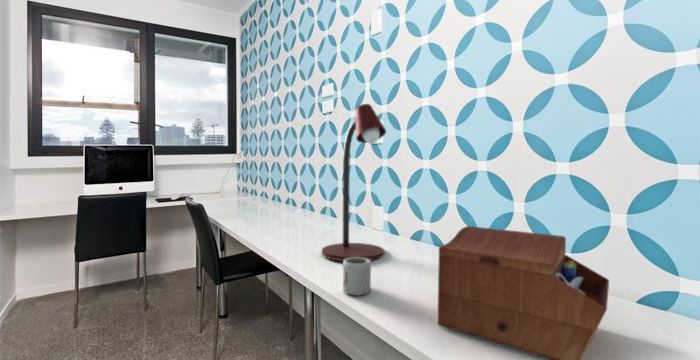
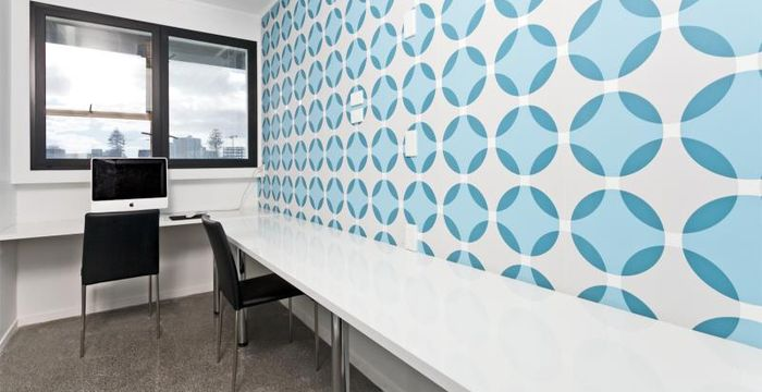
- sewing box [437,225,610,360]
- cup [342,257,372,296]
- desk lamp [321,103,387,262]
